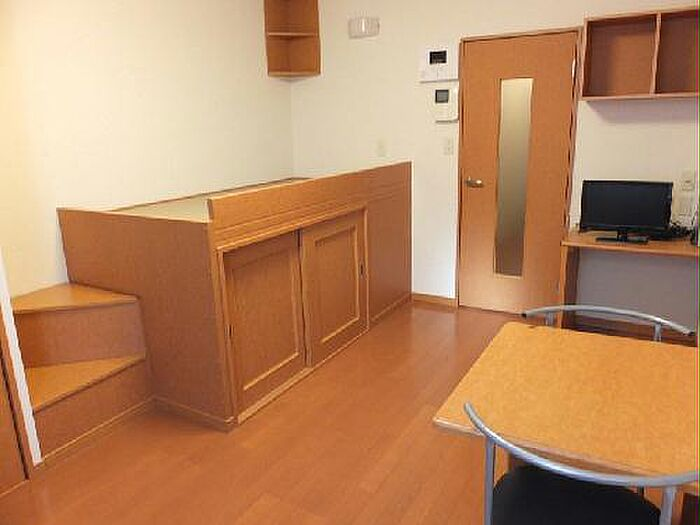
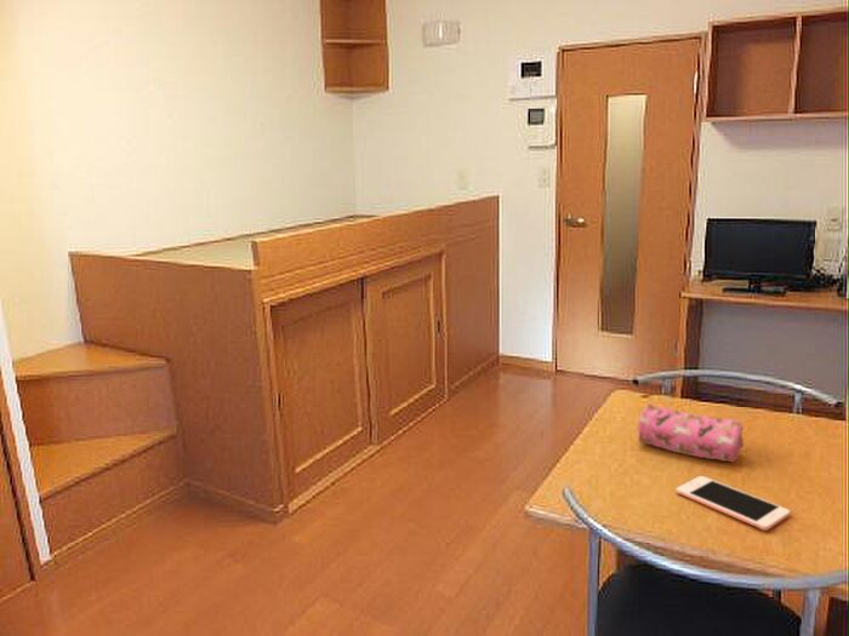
+ cell phone [674,475,791,532]
+ pencil case [637,403,745,464]
